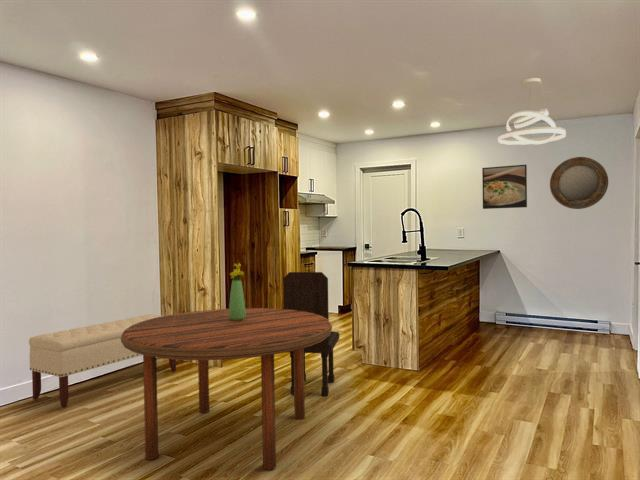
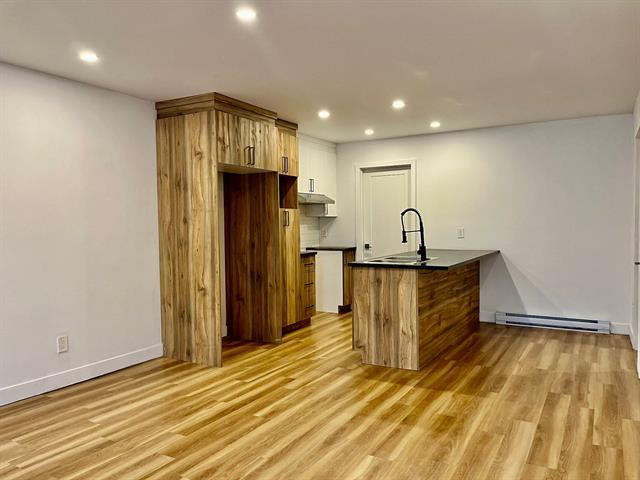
- dining chair [282,271,340,397]
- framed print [481,164,528,210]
- pendant light [497,77,567,146]
- home mirror [549,156,609,210]
- dining table [121,307,333,471]
- bench [28,314,177,409]
- bouquet [228,262,246,321]
